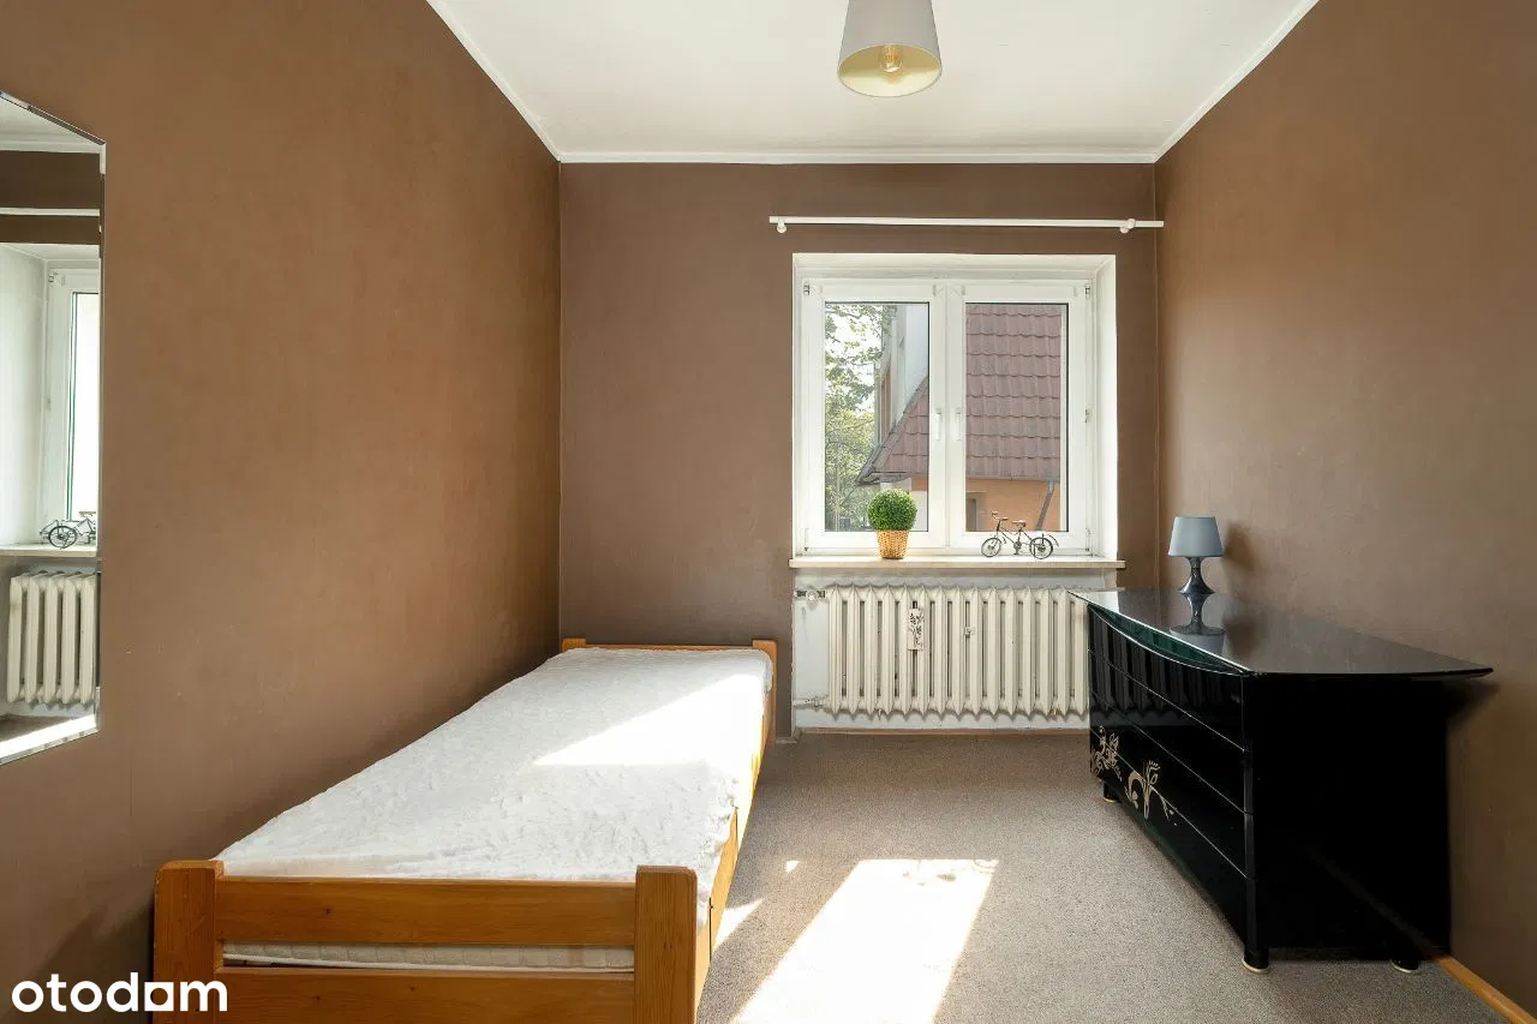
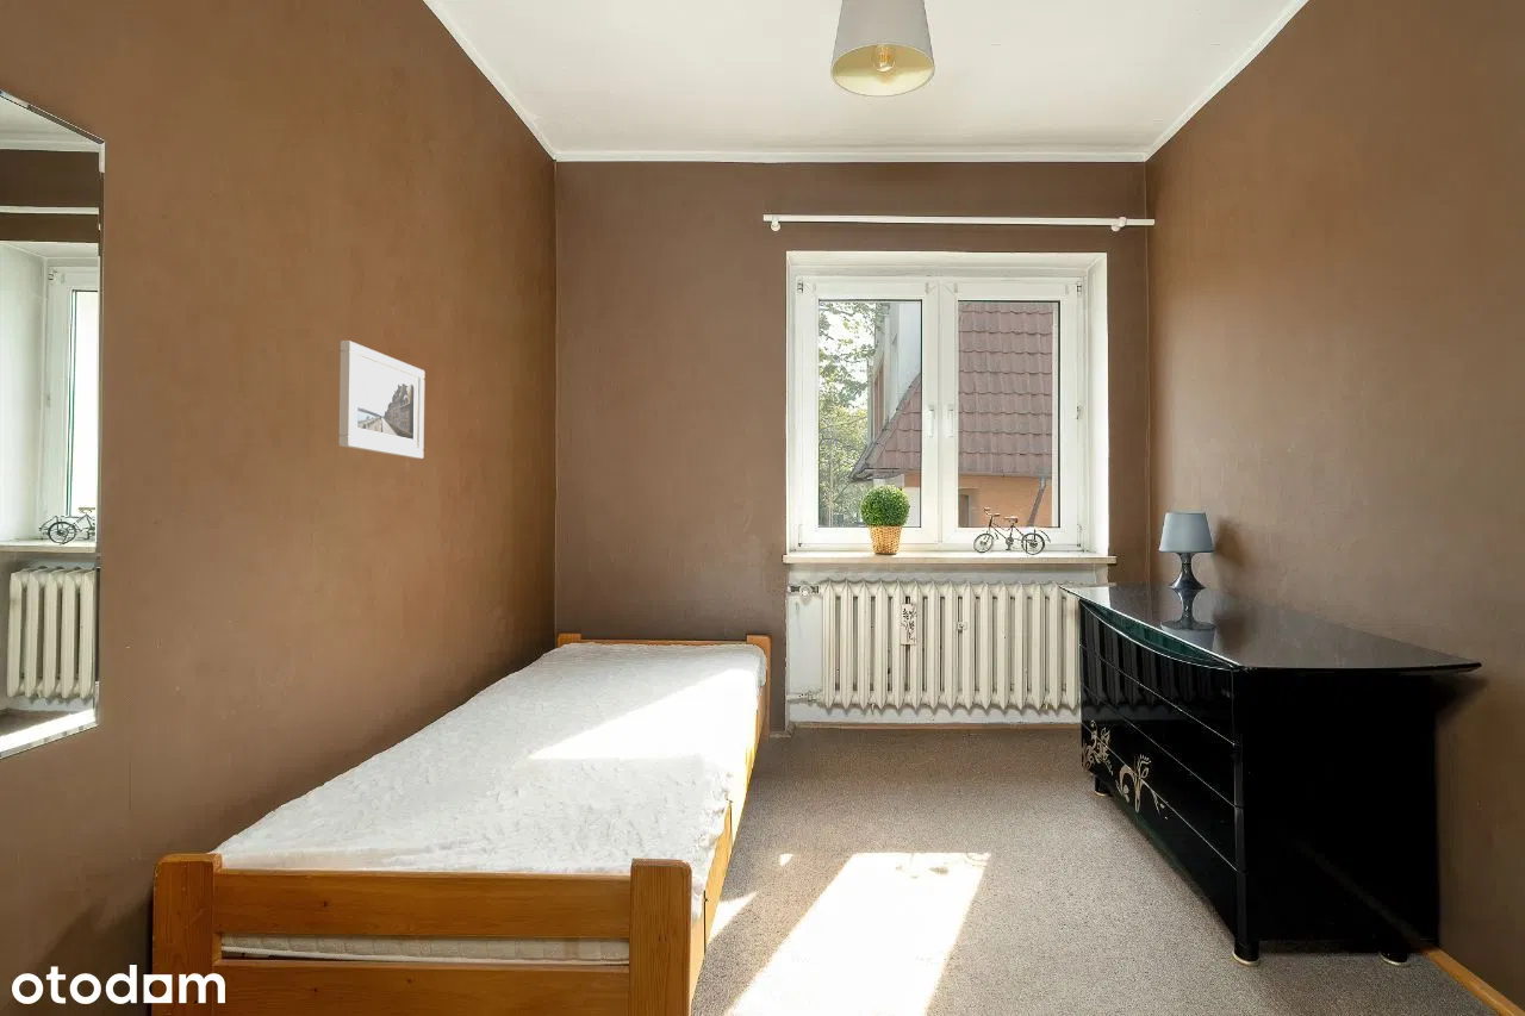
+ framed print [337,339,425,460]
